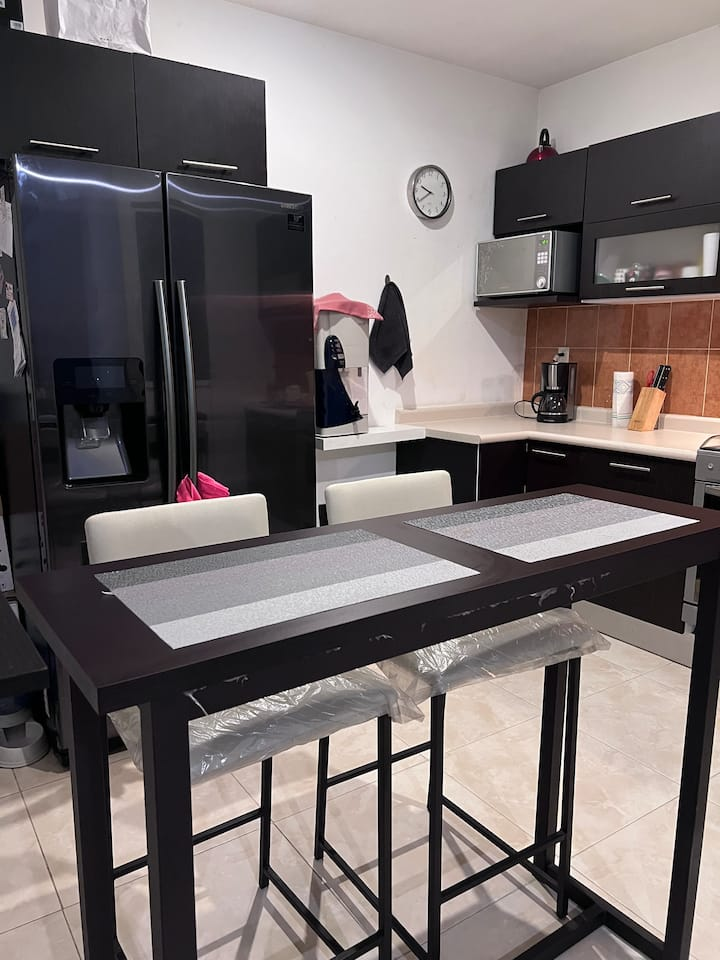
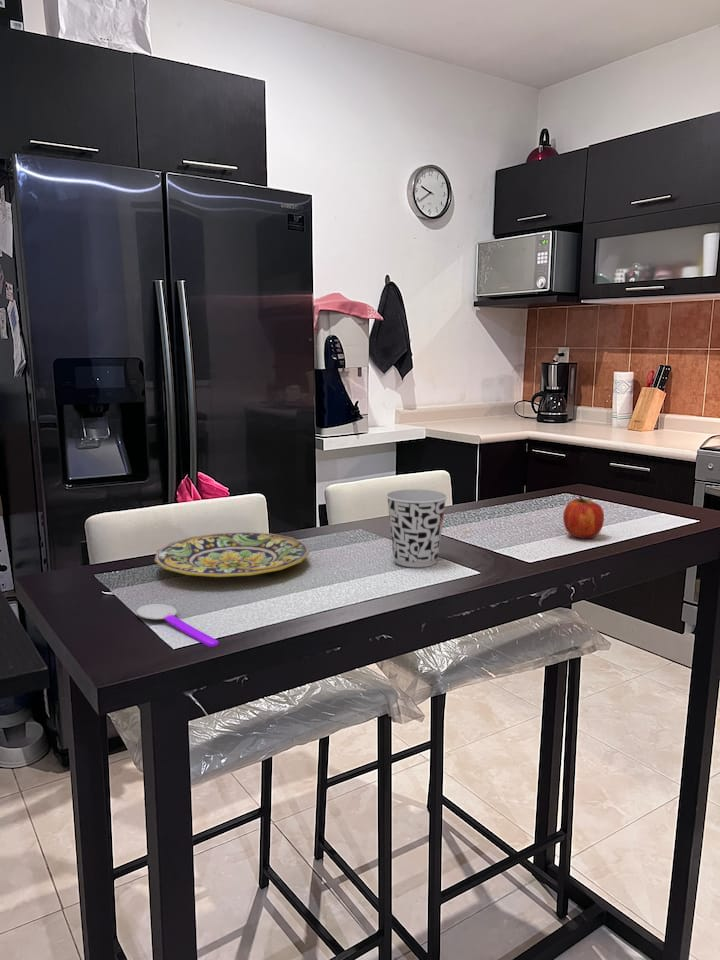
+ cup [385,488,448,568]
+ fruit [562,495,605,539]
+ plate [154,531,310,578]
+ spoon [136,603,219,648]
